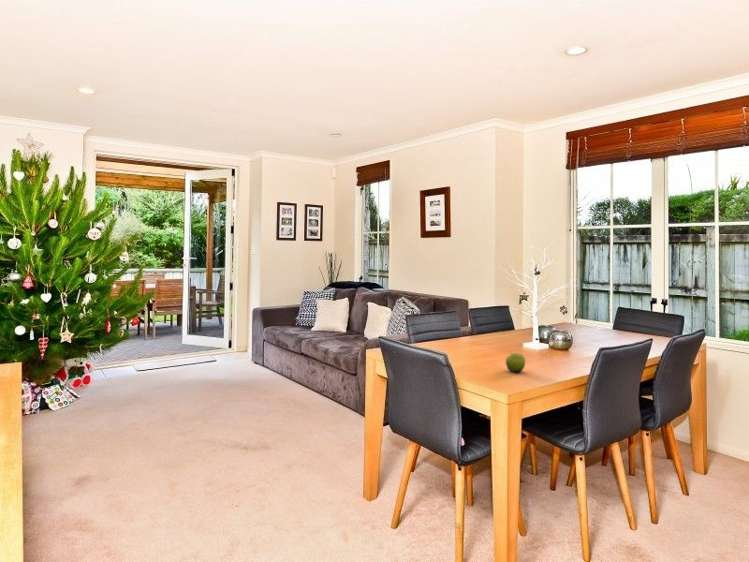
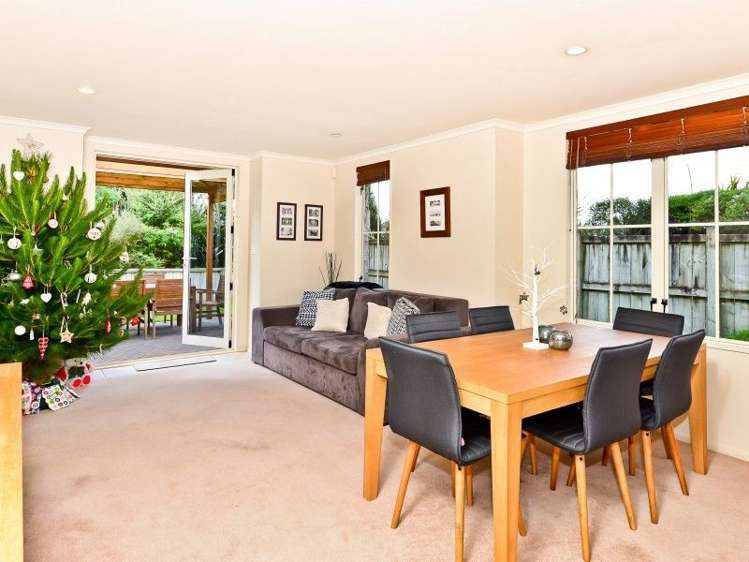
- fruit [505,352,526,372]
